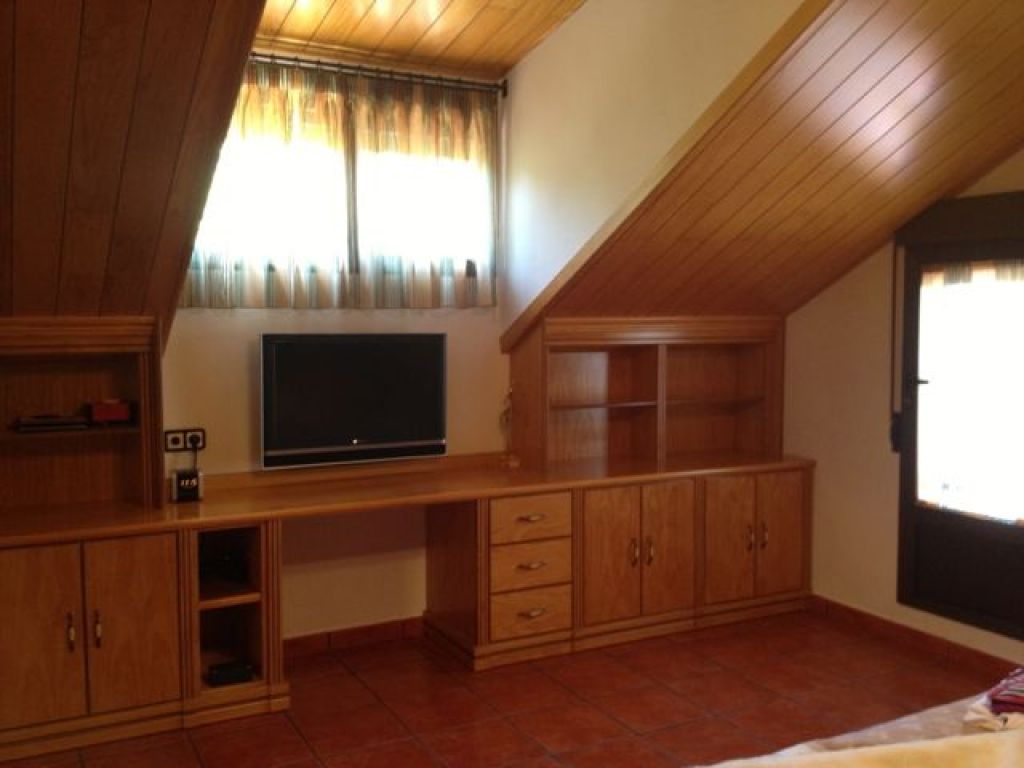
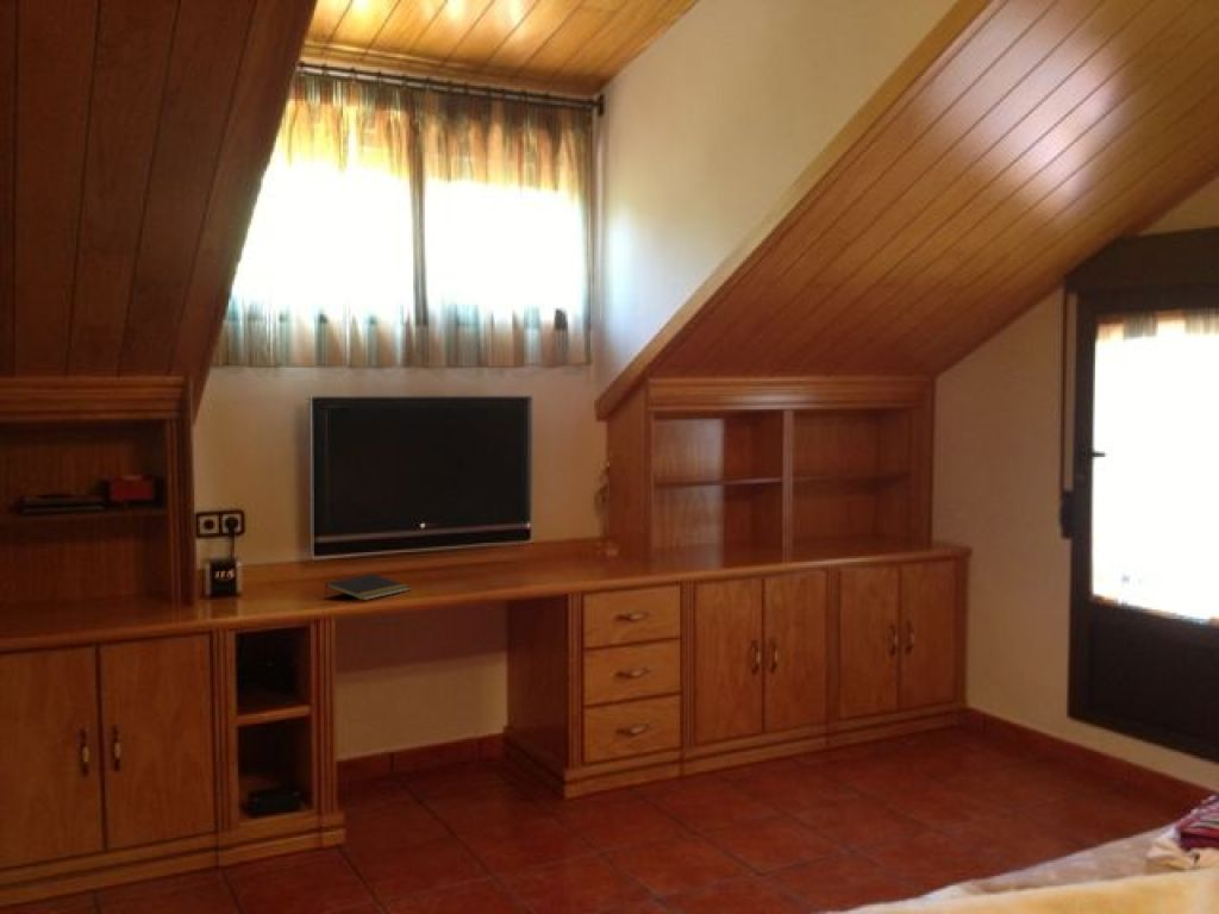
+ notepad [324,572,410,601]
